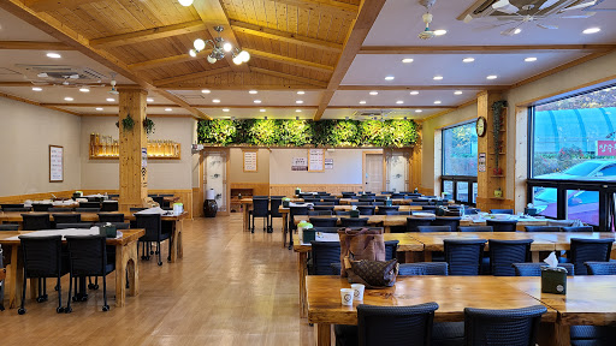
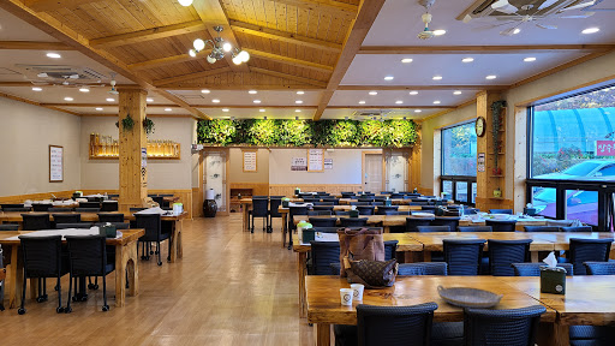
+ serving tray [436,284,504,310]
